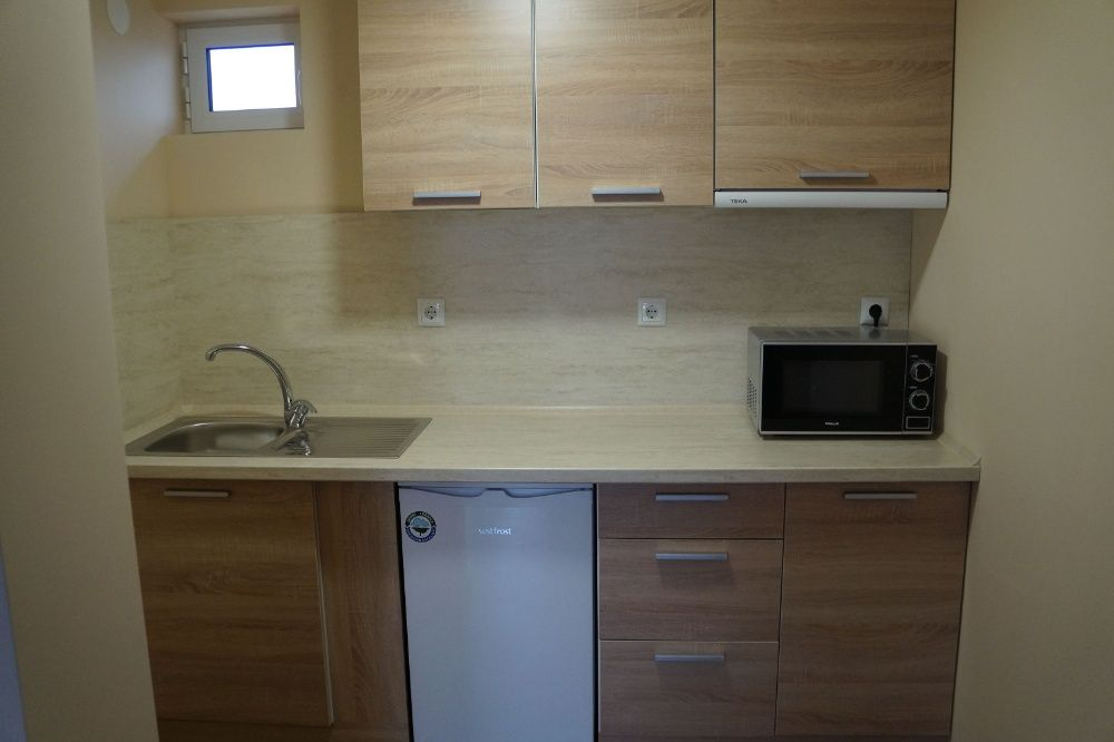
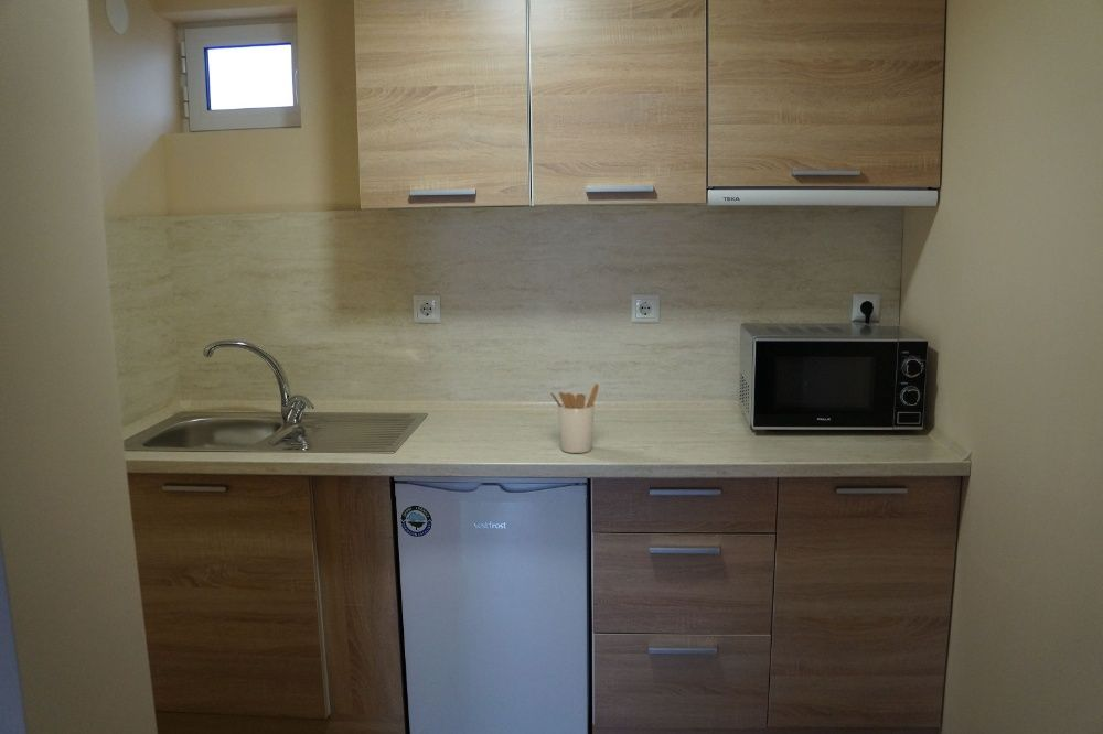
+ utensil holder [549,382,600,454]
